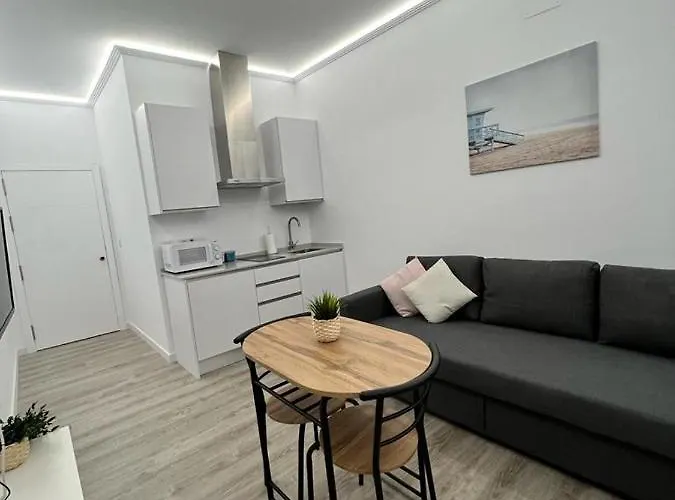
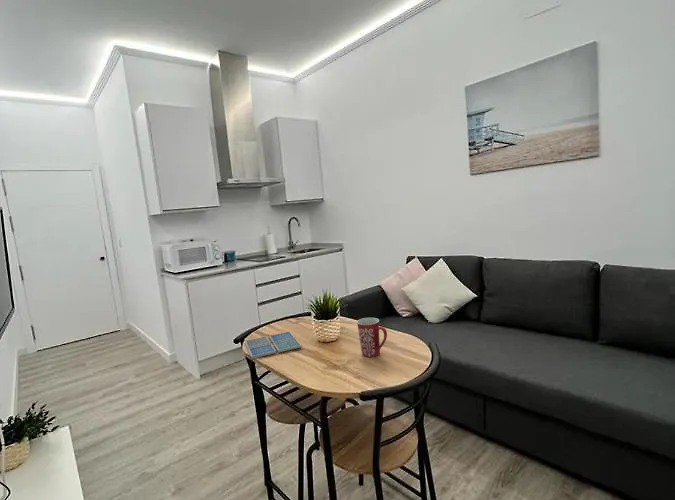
+ mug [356,317,388,358]
+ drink coaster [244,330,303,359]
